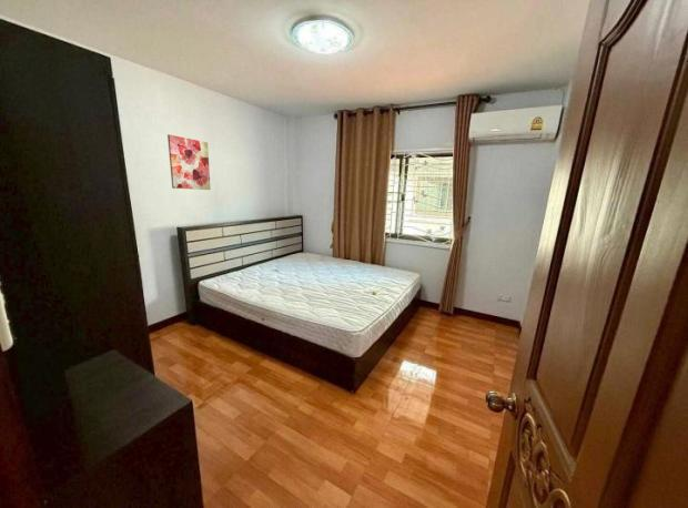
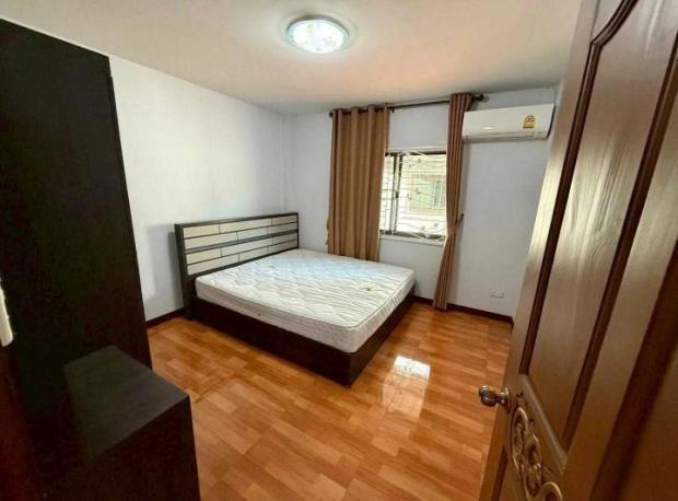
- wall art [166,133,212,191]
